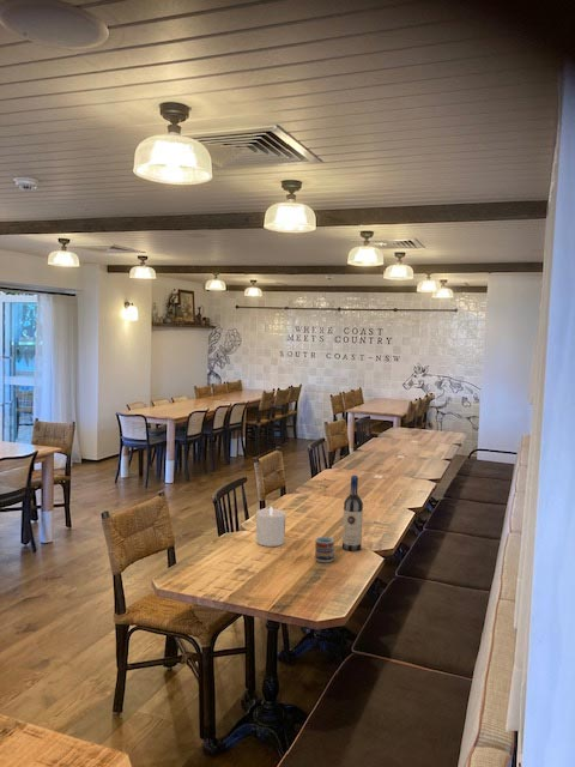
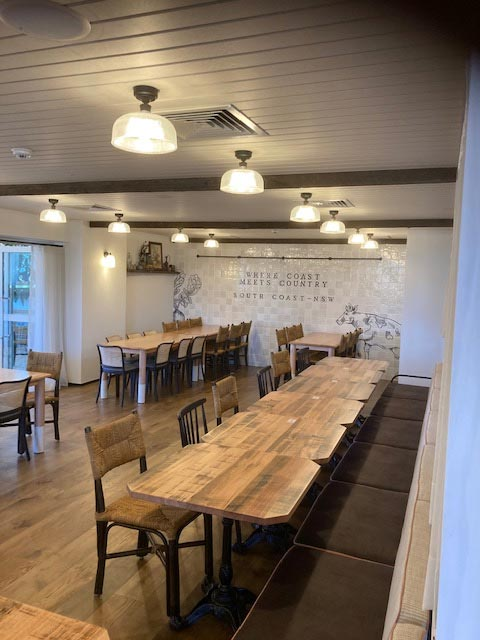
- cup [314,536,335,563]
- candle [255,505,288,548]
- wine bottle [341,475,364,552]
